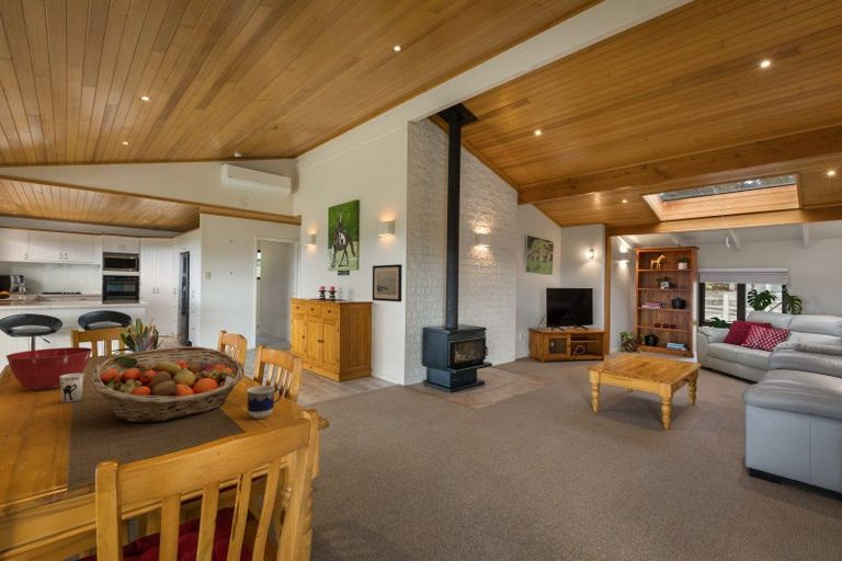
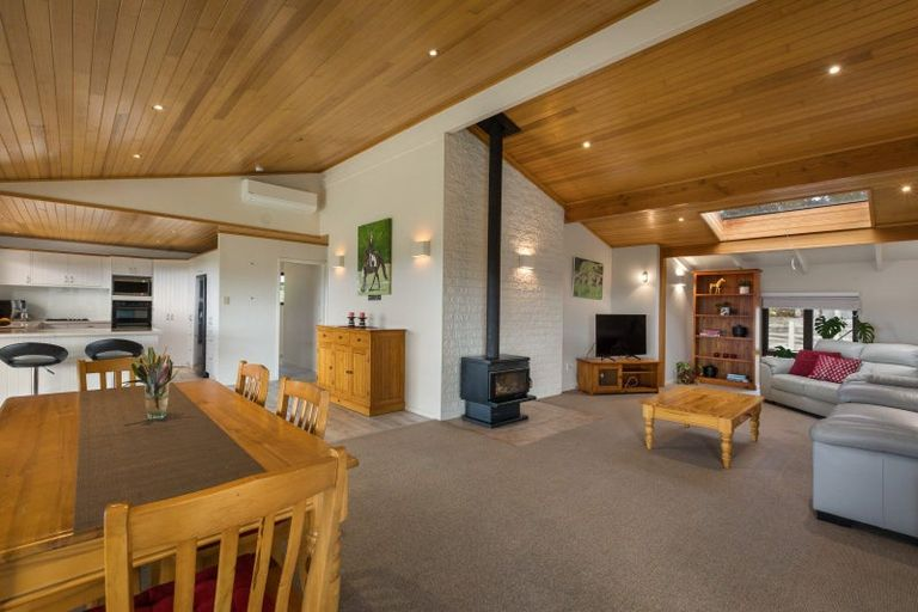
- mixing bowl [4,346,93,391]
- cup [246,385,283,420]
- fruit basket [90,345,246,424]
- cup [59,373,86,403]
- wall art [372,263,403,302]
